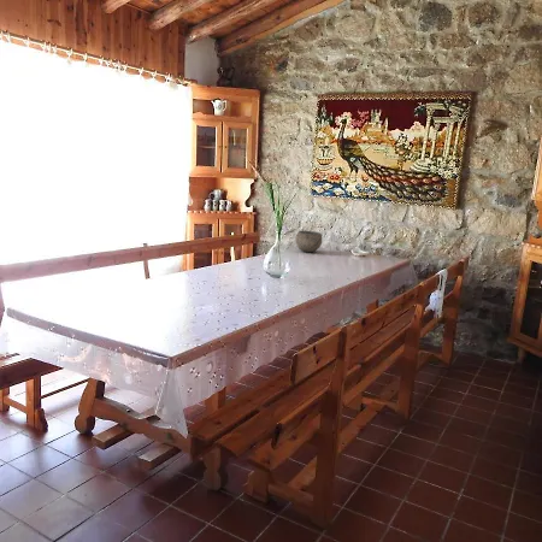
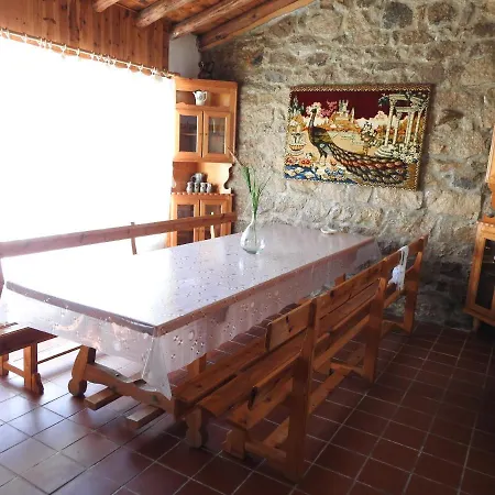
- bowl [294,230,323,254]
